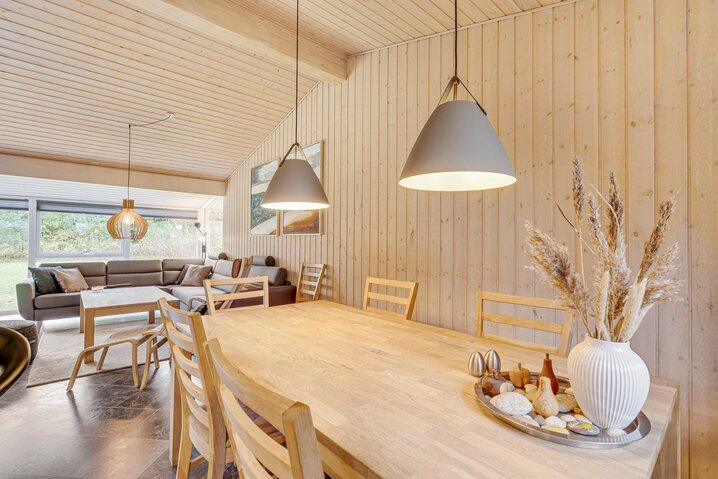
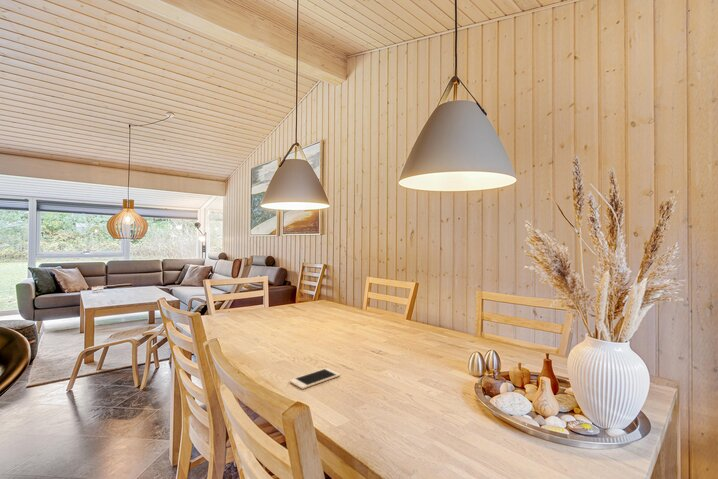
+ cell phone [289,367,341,390]
